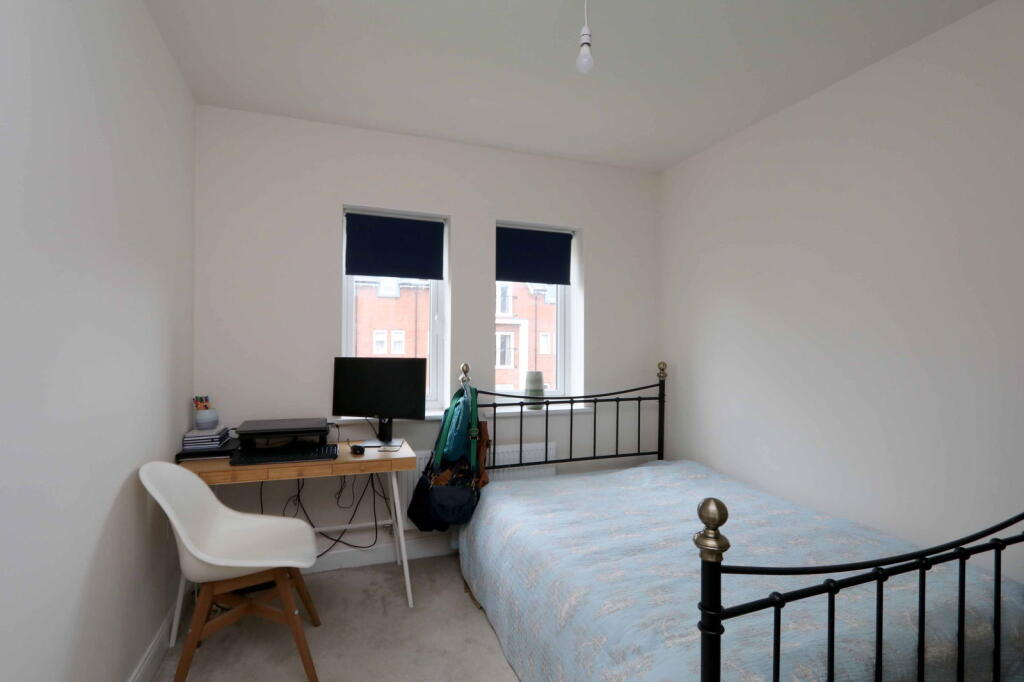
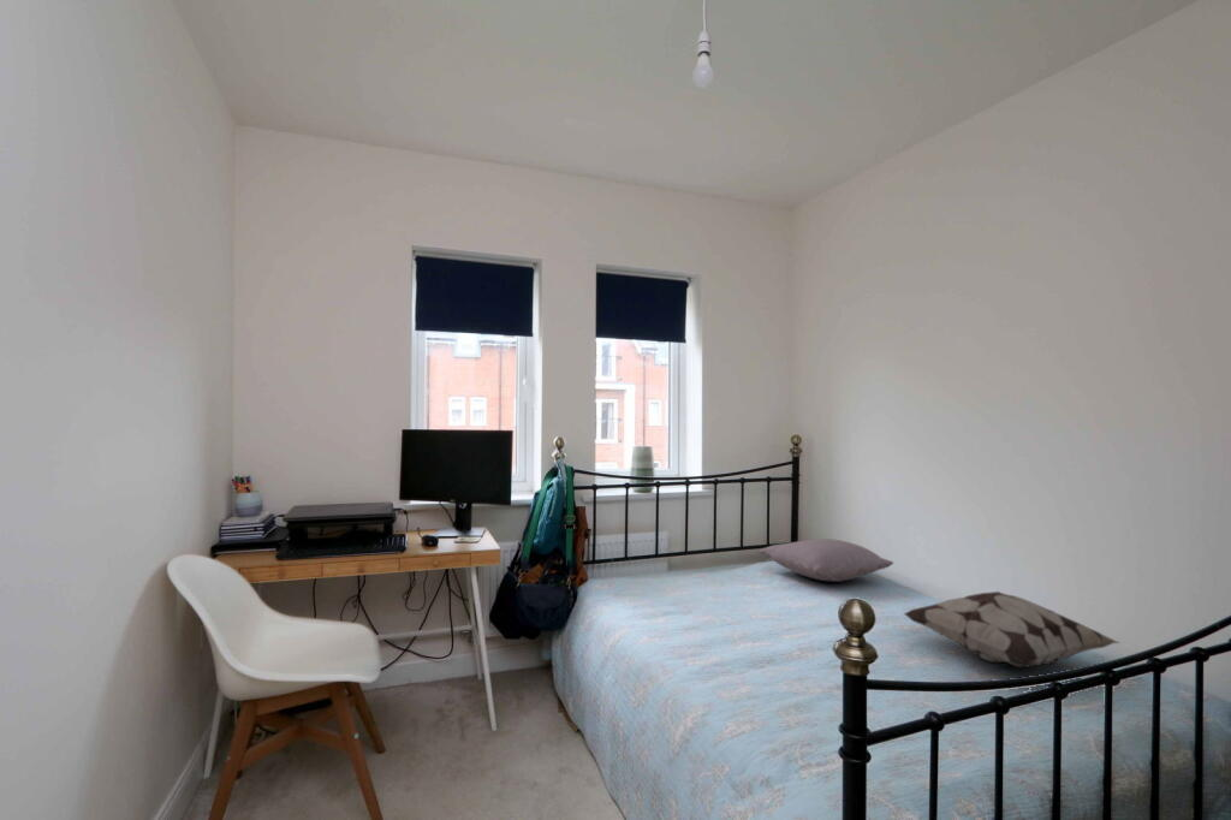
+ decorative pillow [902,590,1122,669]
+ pillow [759,537,894,583]
